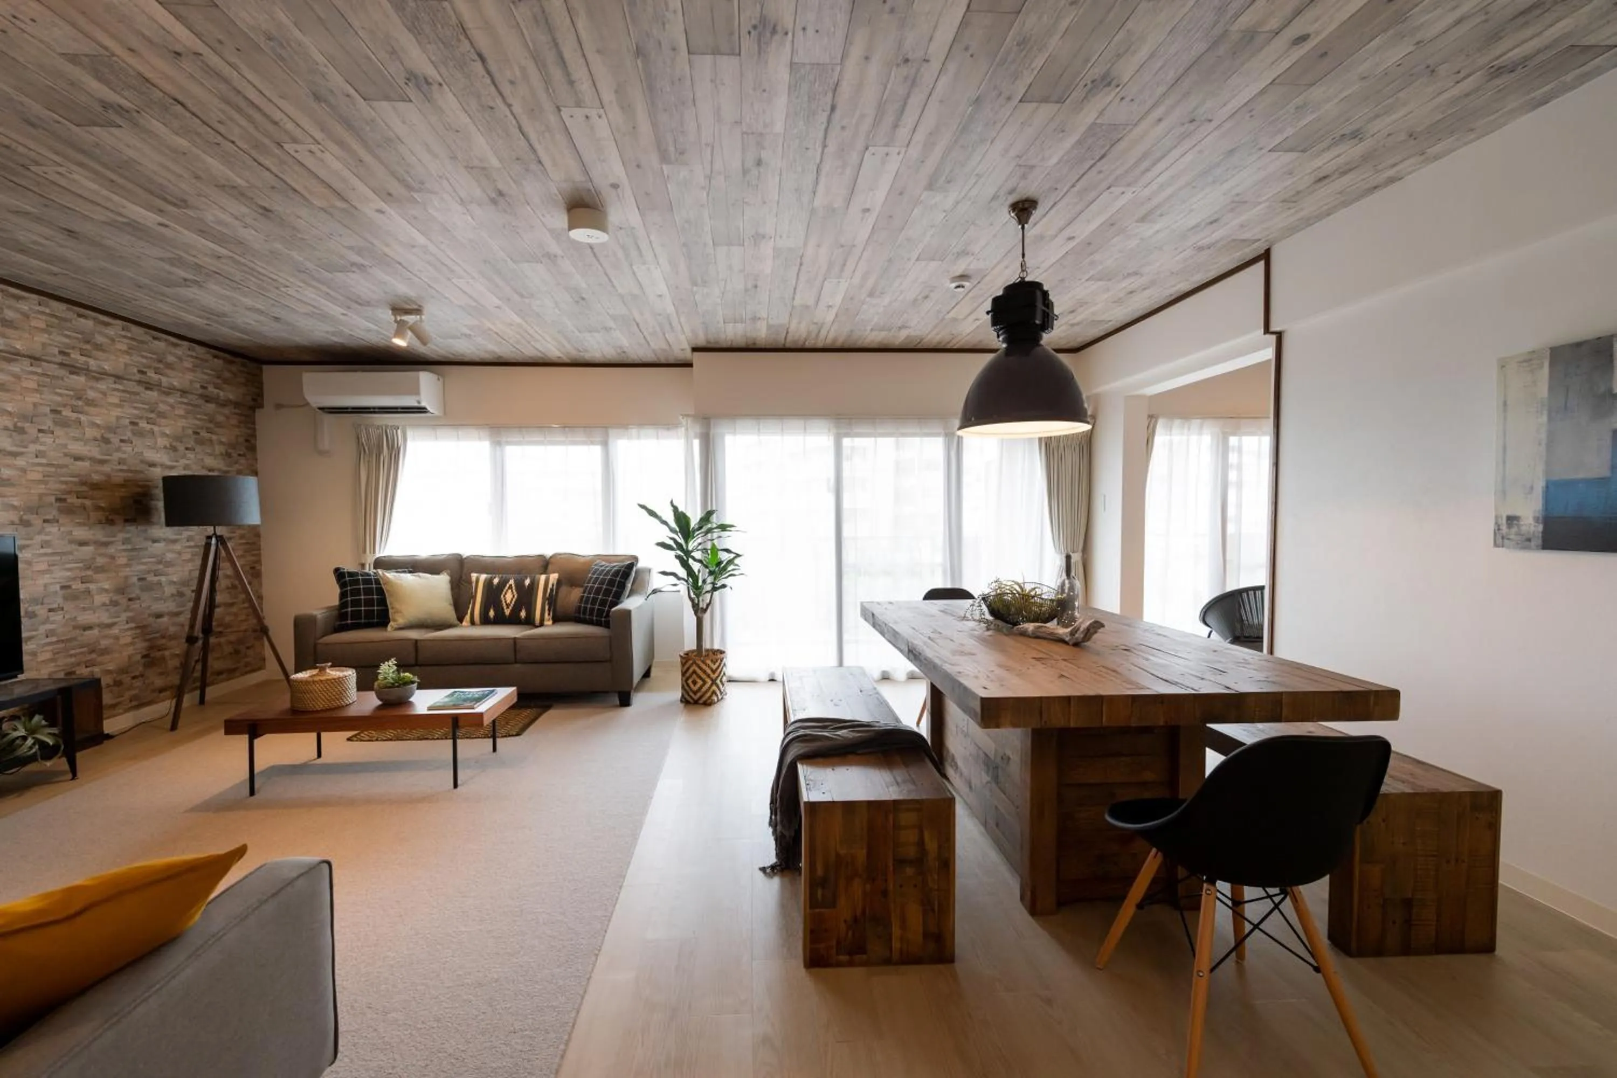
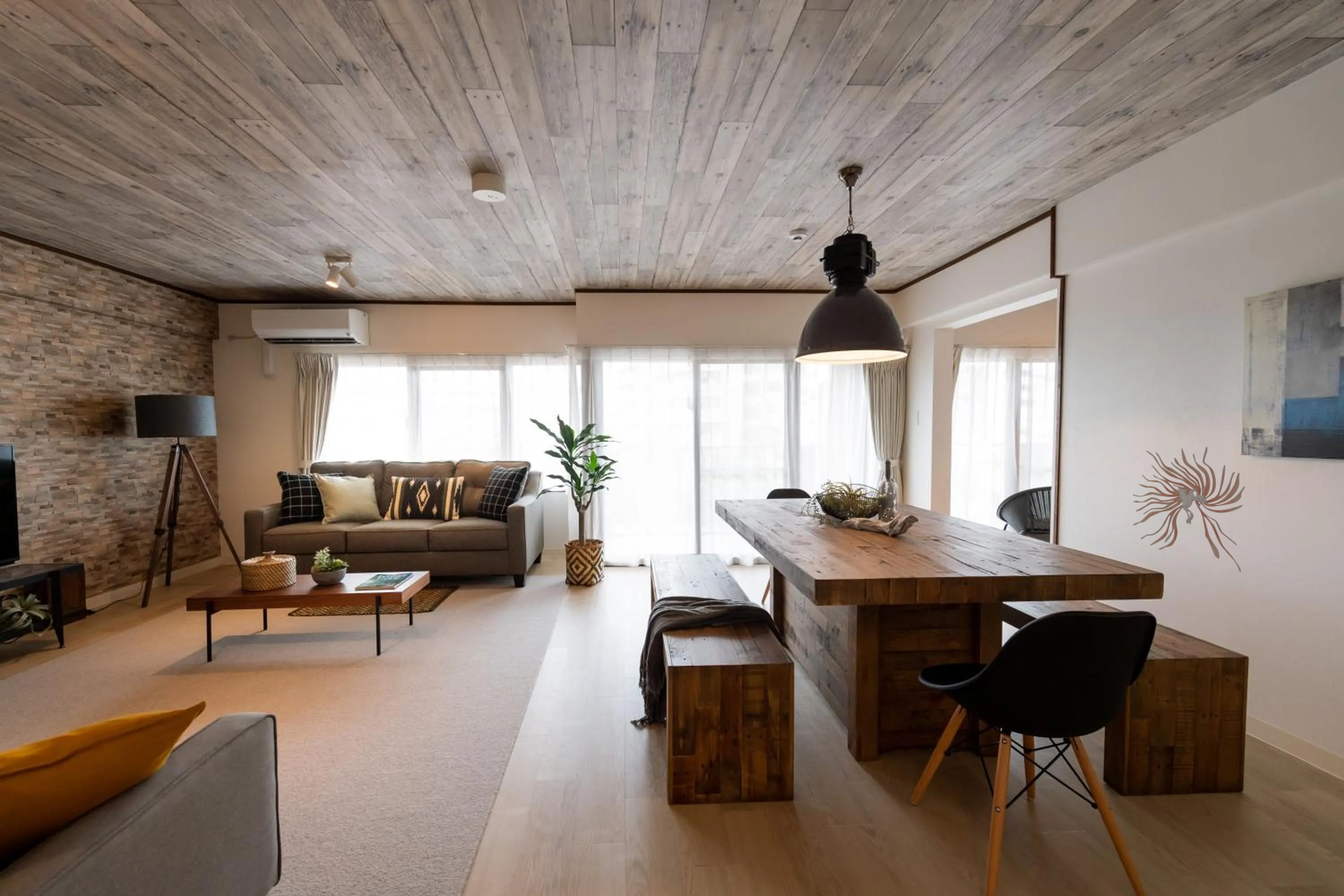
+ wall sculpture [1133,446,1245,573]
